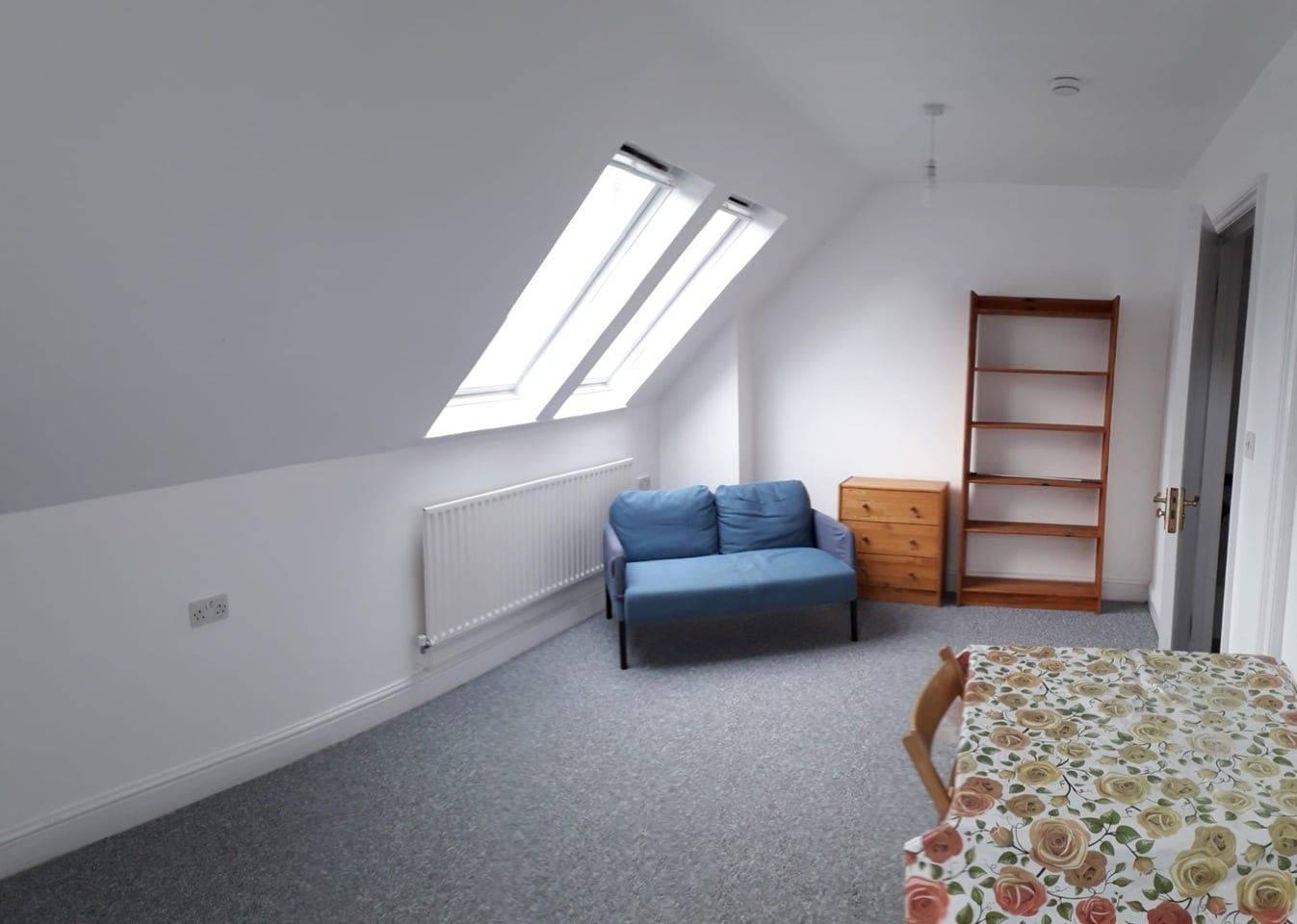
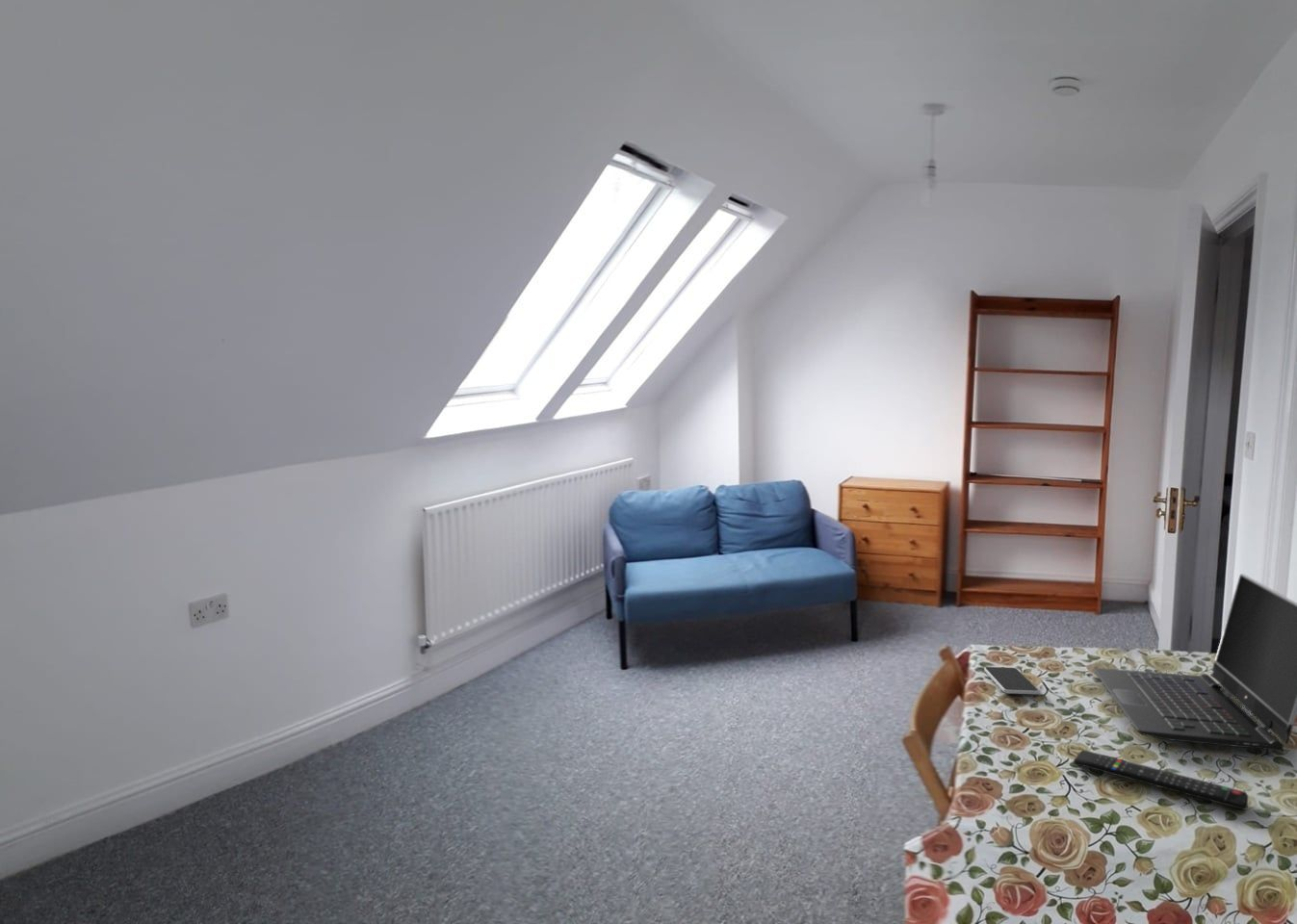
+ remote control [1073,749,1249,811]
+ smartphone [983,666,1040,695]
+ laptop computer [1092,573,1297,752]
